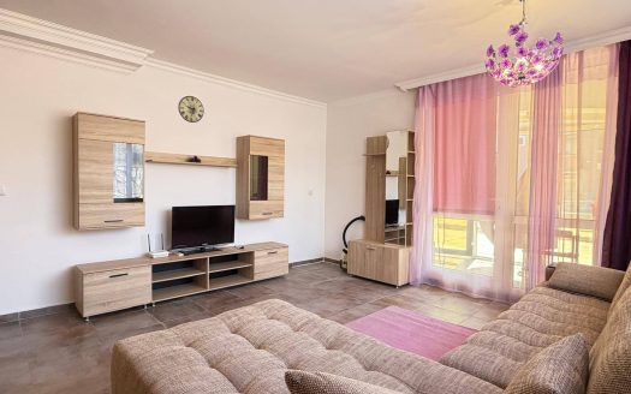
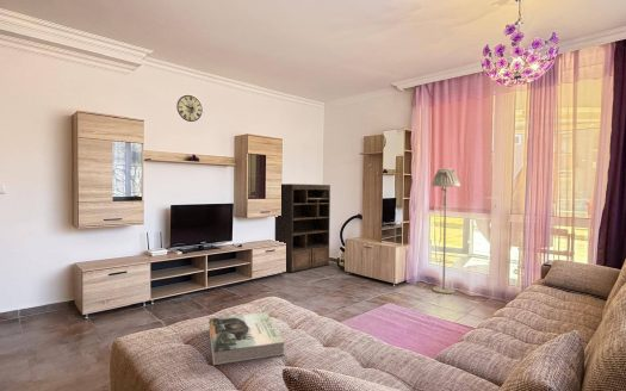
+ bookshelf [274,182,331,274]
+ book [207,311,286,366]
+ floor lamp [430,167,461,294]
